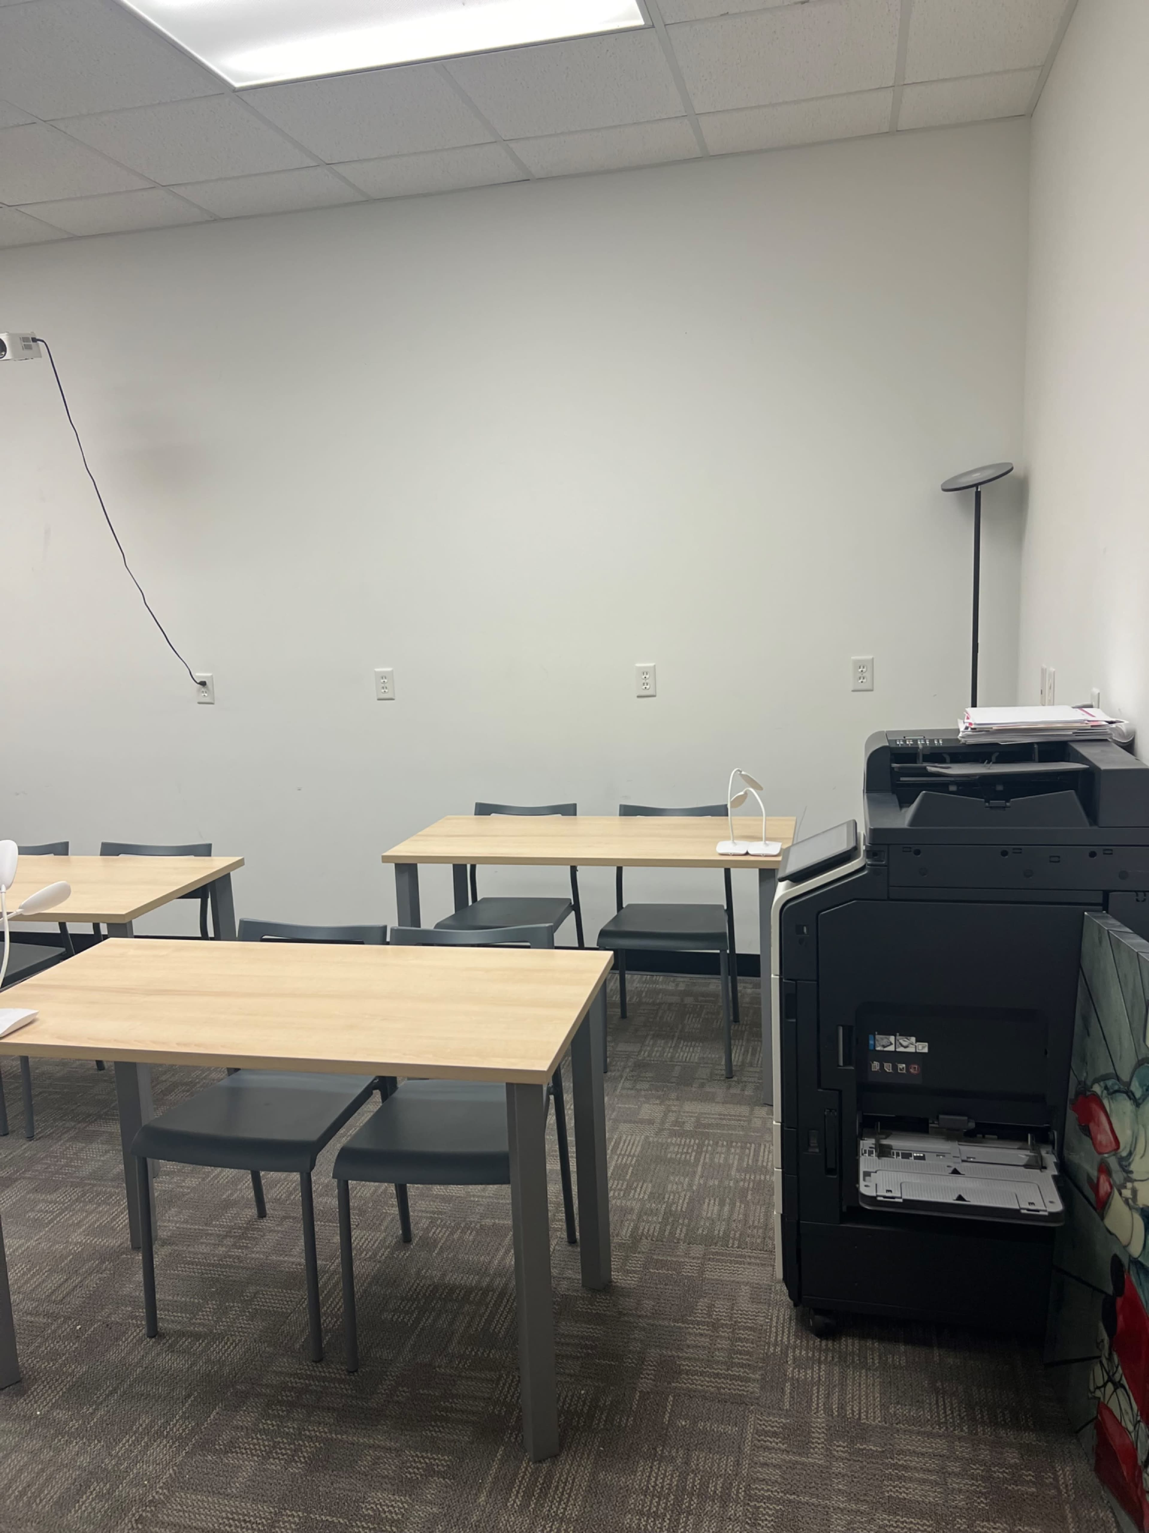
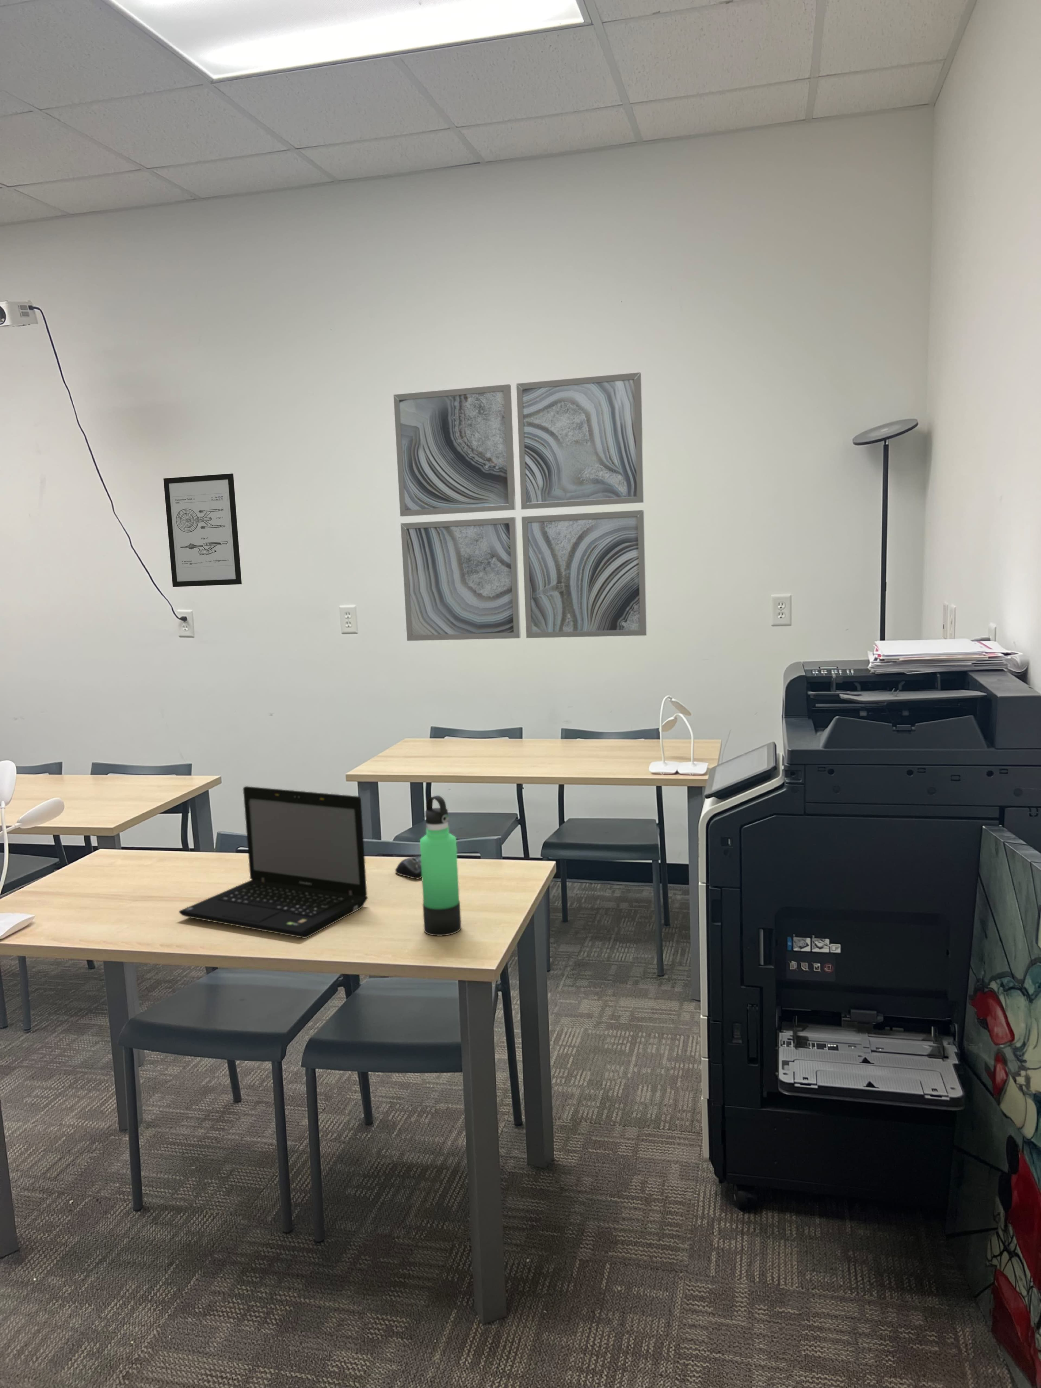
+ wall art [163,473,242,587]
+ computer mouse [395,856,422,880]
+ wall art [393,372,647,642]
+ laptop [178,786,369,939]
+ thermos bottle [420,796,461,936]
